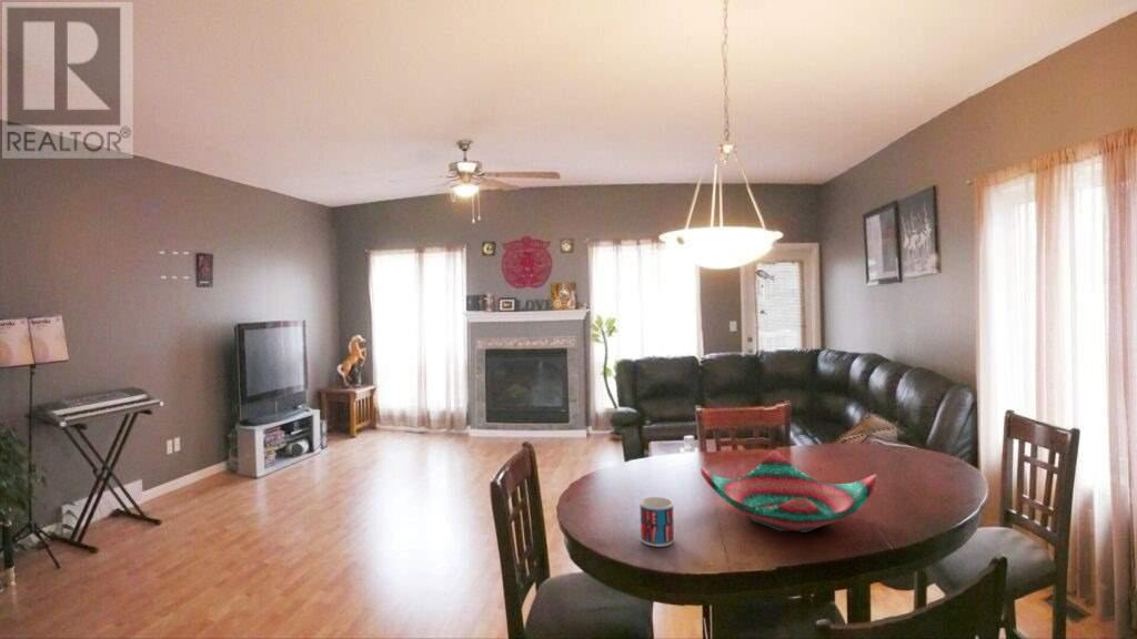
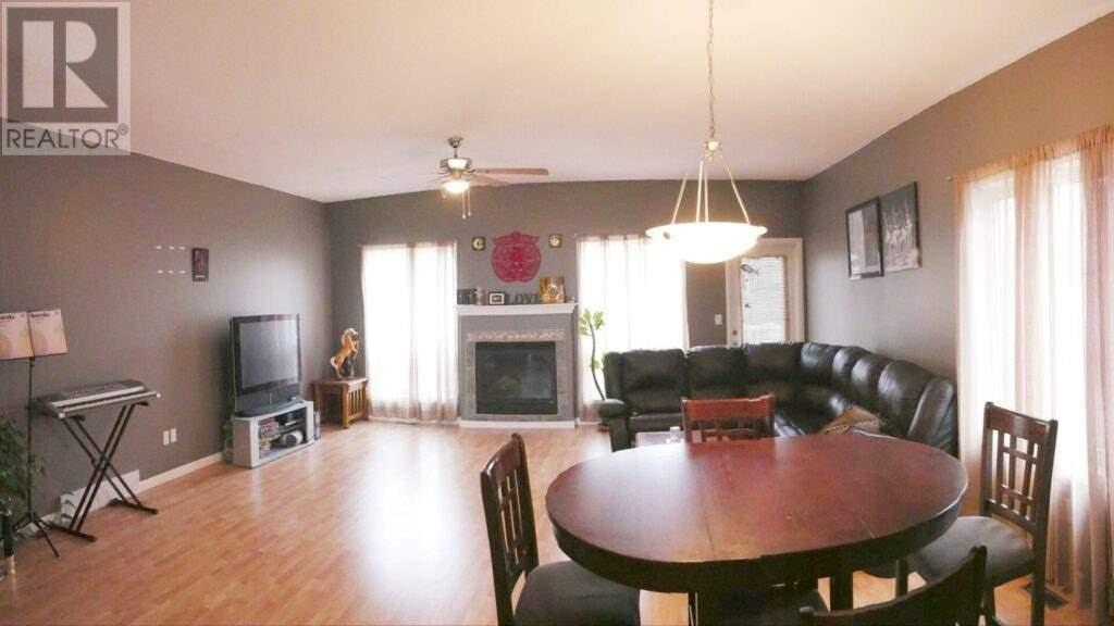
- mug [640,496,675,548]
- decorative bowl [700,450,878,534]
